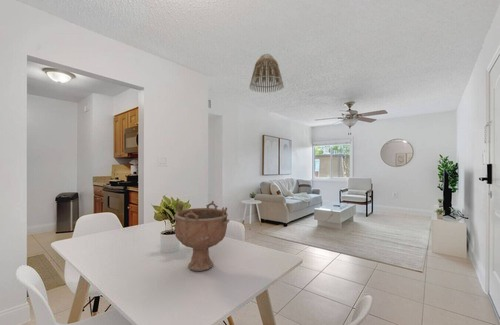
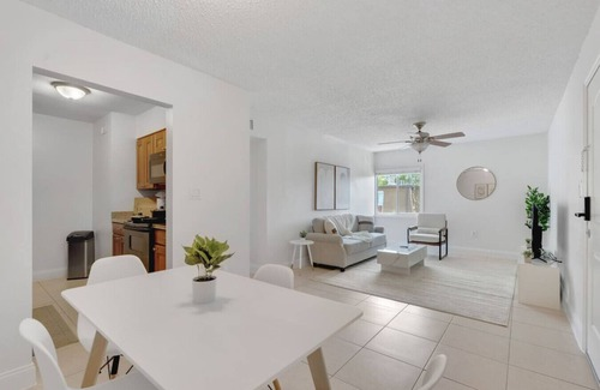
- decorative bowl [173,200,230,272]
- lamp shade [248,53,285,94]
